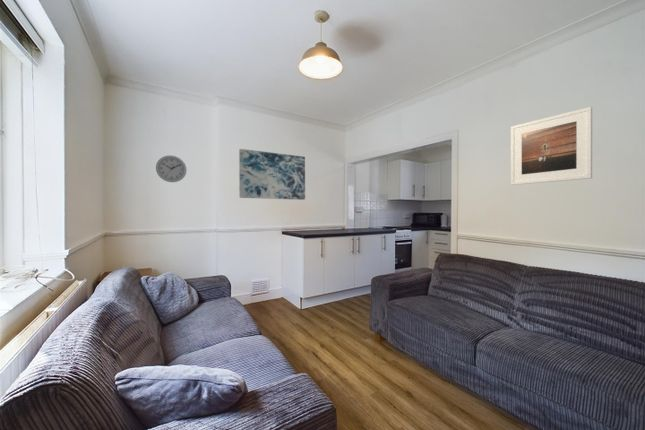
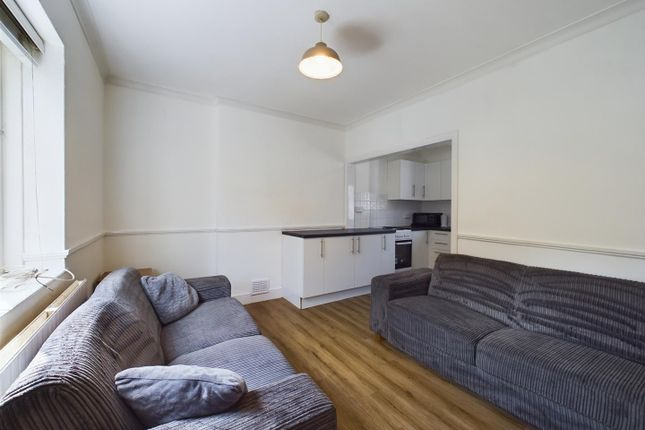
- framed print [510,106,593,186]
- wall clock [155,155,188,183]
- wall art [238,148,306,201]
